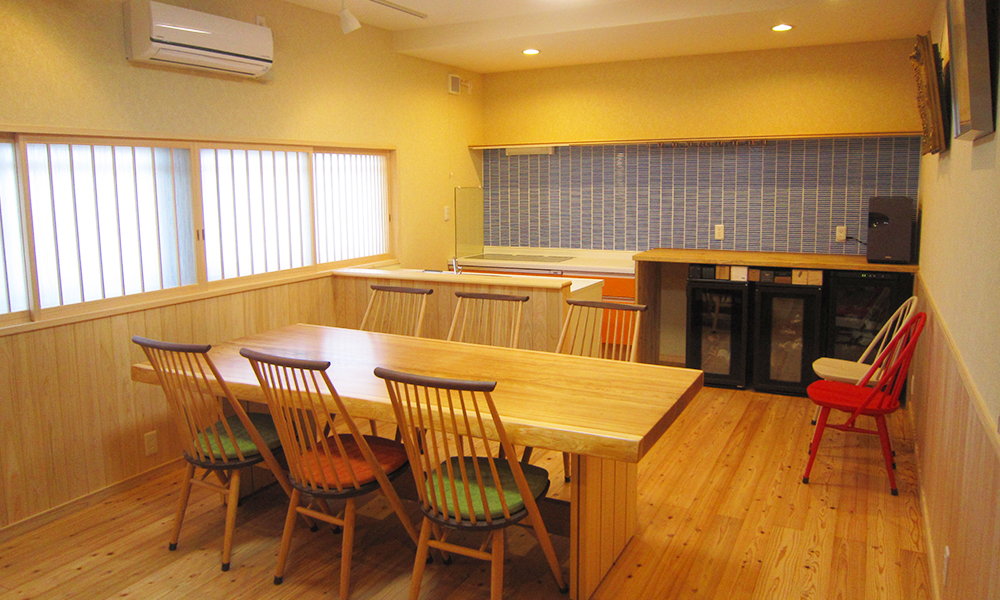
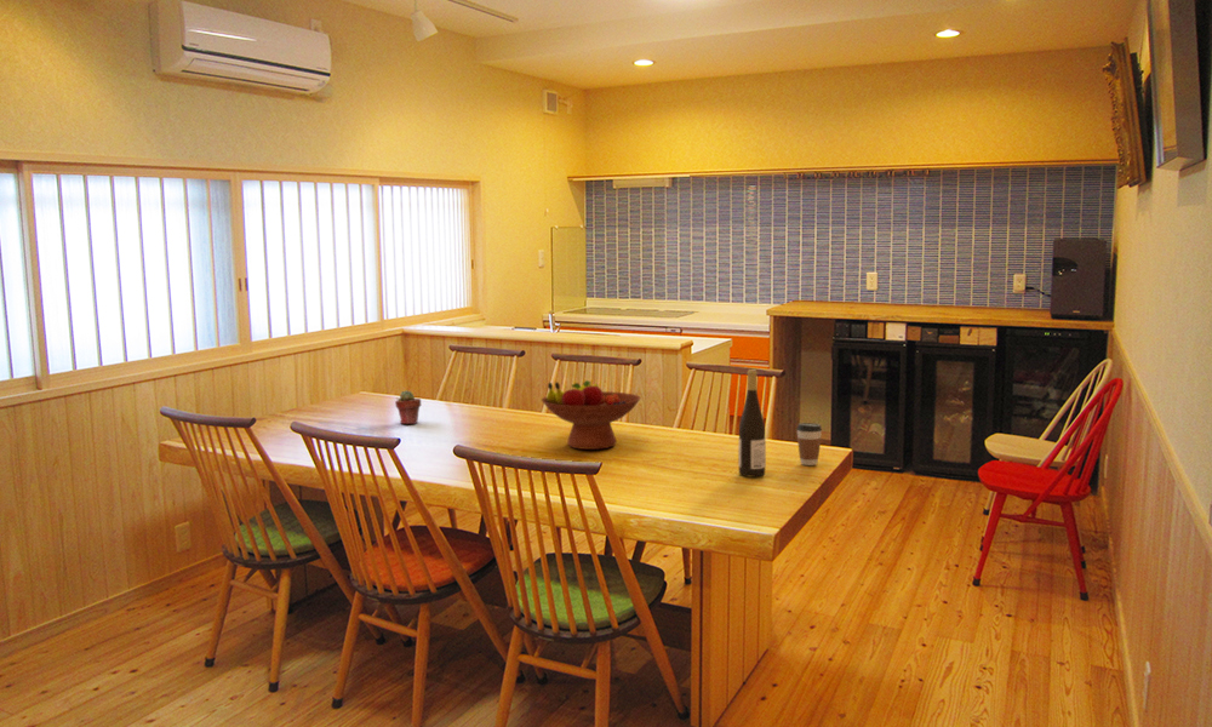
+ wine bottle [737,368,767,479]
+ potted succulent [394,389,422,425]
+ fruit bowl [541,379,642,451]
+ coffee cup [795,422,823,466]
